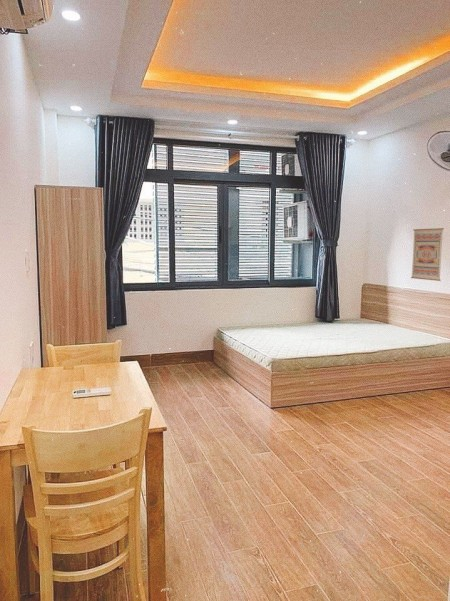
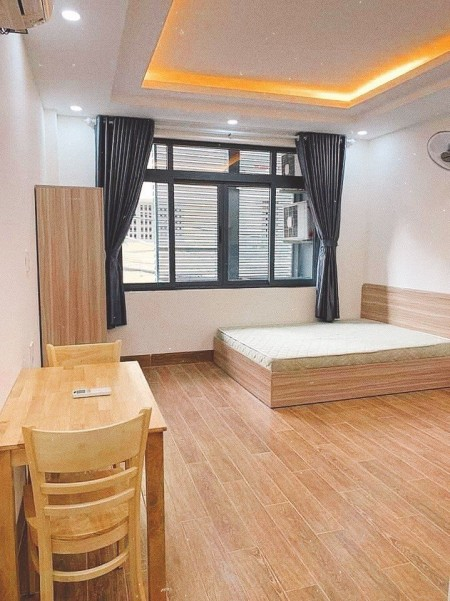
- wall art [410,227,445,282]
